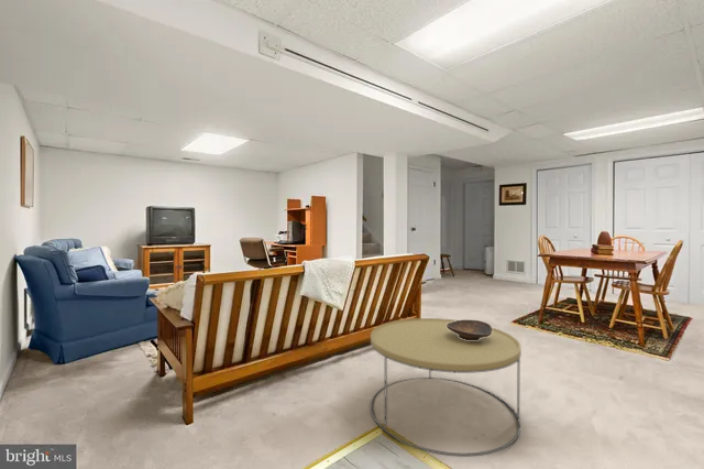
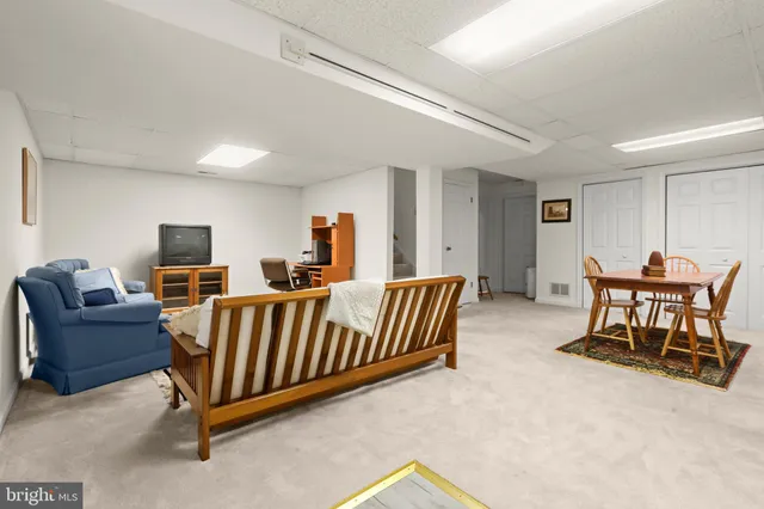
- decorative bowl [447,319,493,340]
- coffee table [370,317,522,458]
